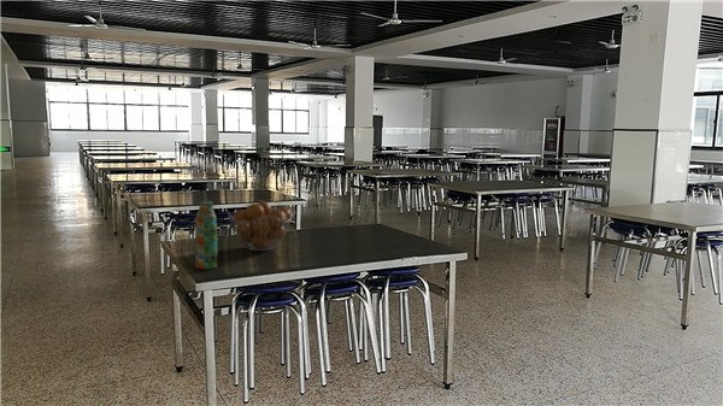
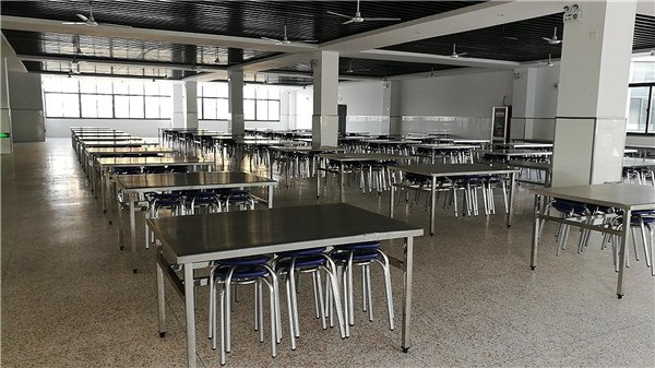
- water bottle [194,200,219,270]
- fruit basket [227,200,294,252]
